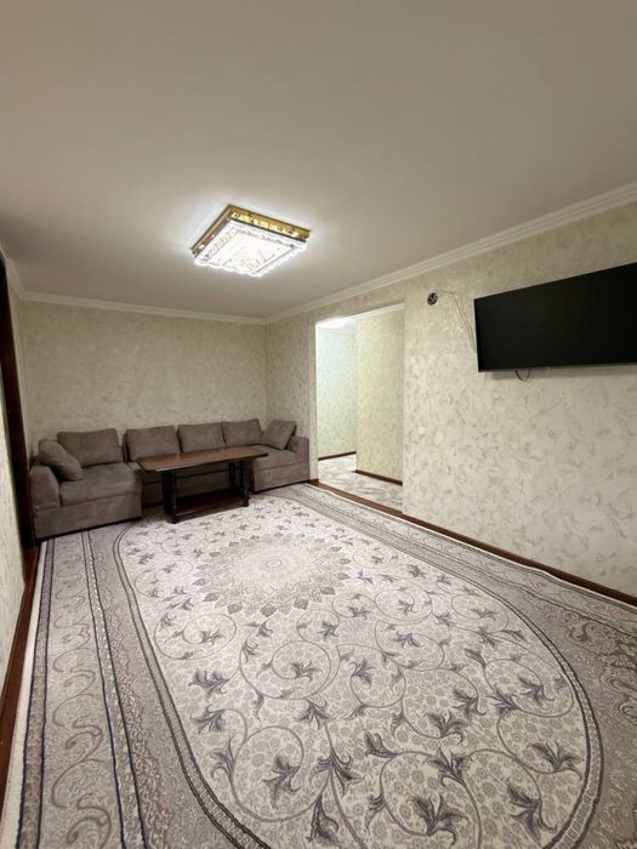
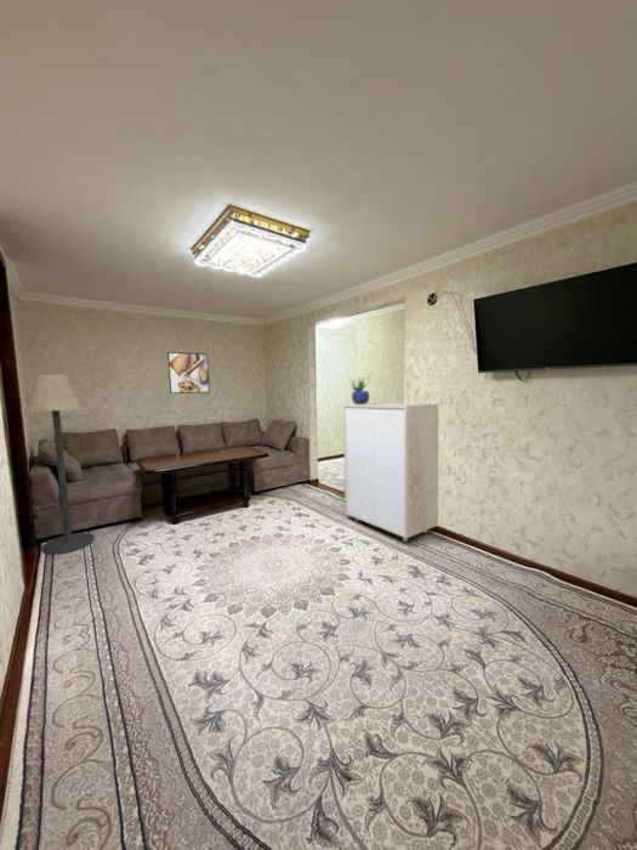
+ floor lamp [24,374,96,555]
+ potted plant [348,375,371,404]
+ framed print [166,351,211,395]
+ storage cabinet [342,402,439,543]
